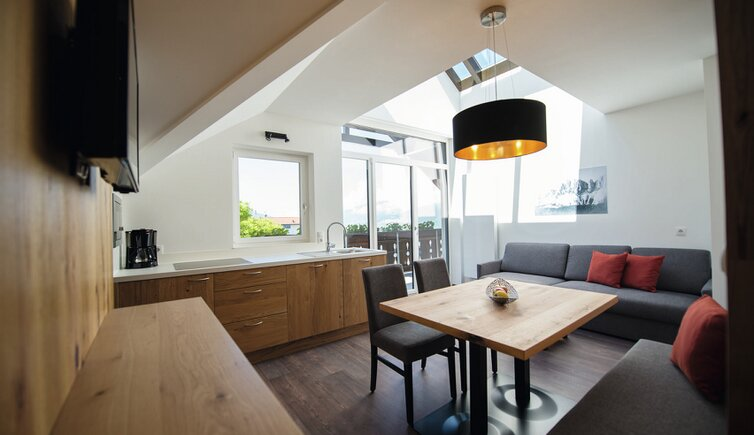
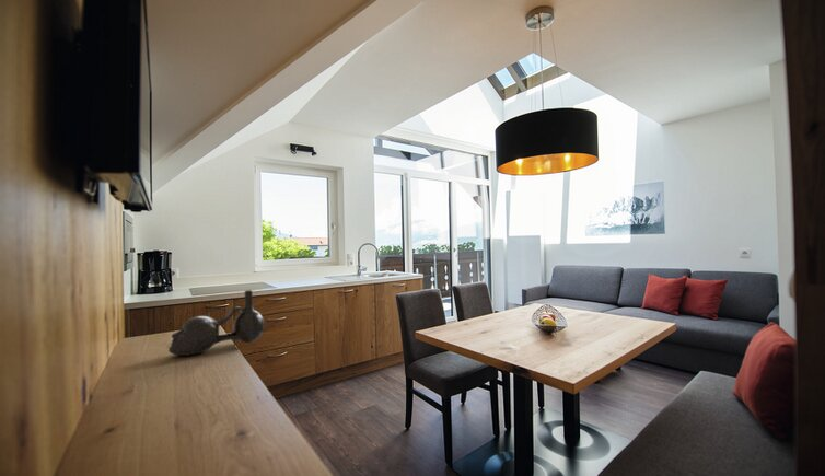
+ decorative vase [167,289,266,357]
